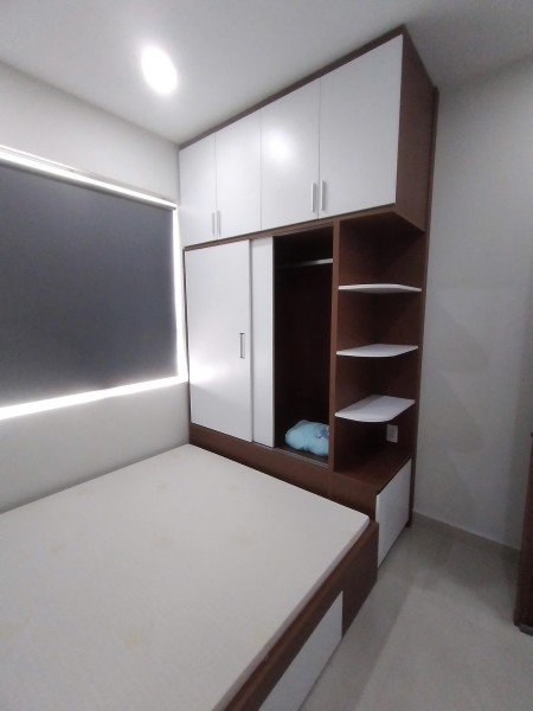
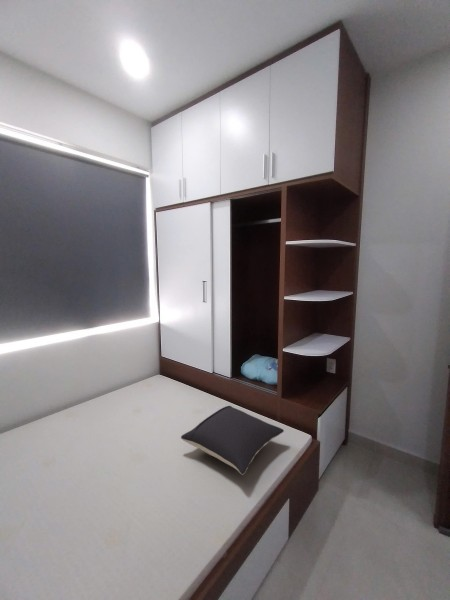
+ pillow [180,405,285,476]
